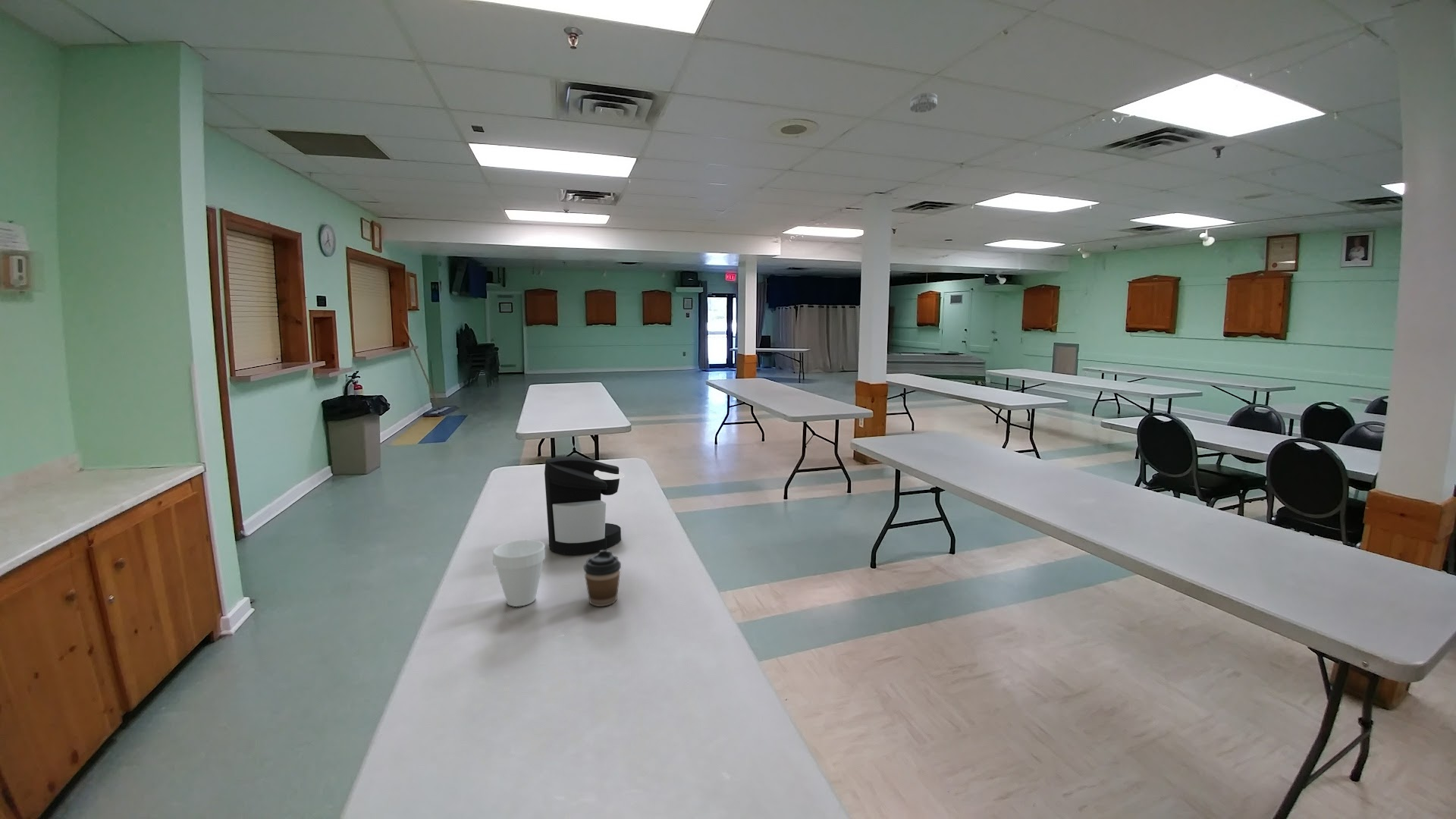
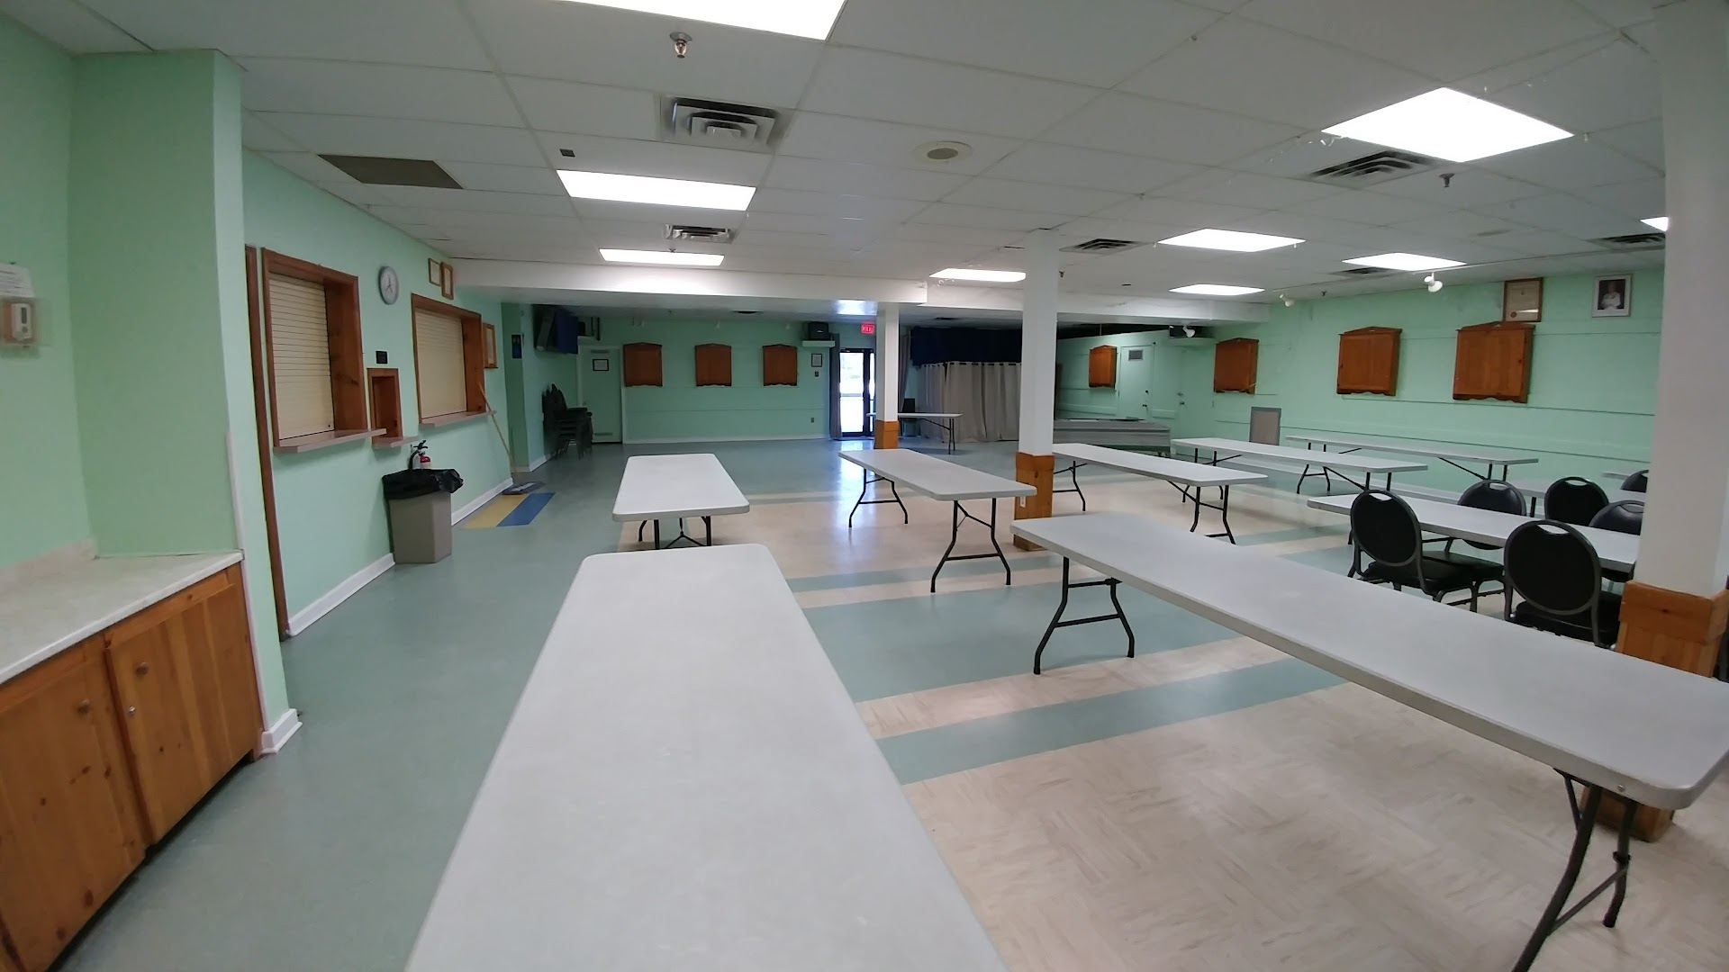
- coffee cup [583,549,622,607]
- smoke detector [909,92,938,114]
- cup [492,539,546,607]
- coffee maker [544,456,625,555]
